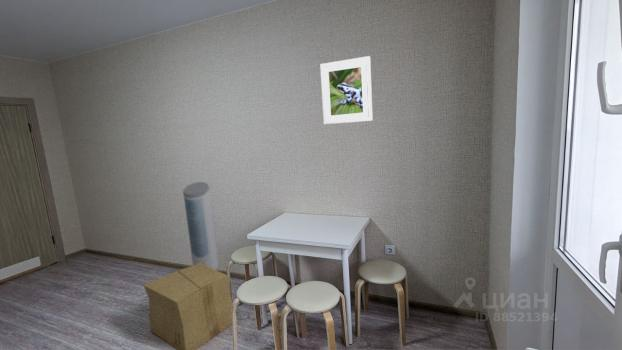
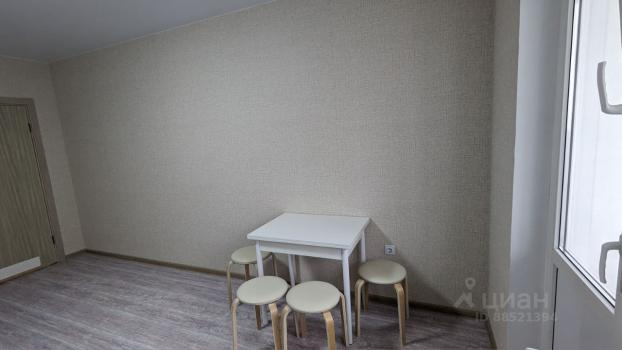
- air purifier [182,181,219,271]
- cardboard box [143,263,240,350]
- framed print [319,55,374,126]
